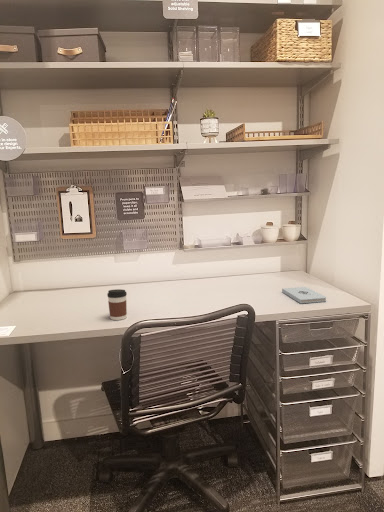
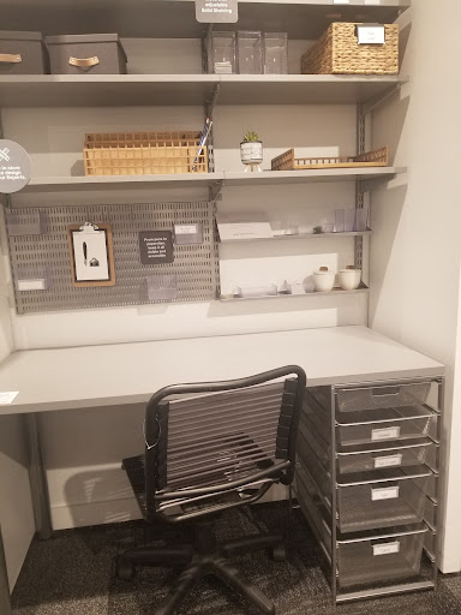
- notepad [281,286,327,304]
- coffee cup [106,288,128,321]
